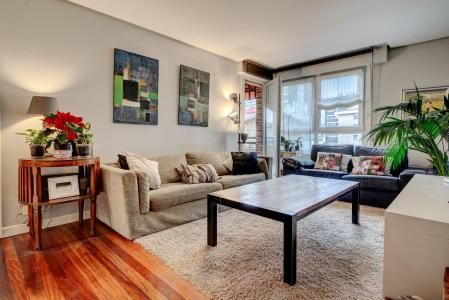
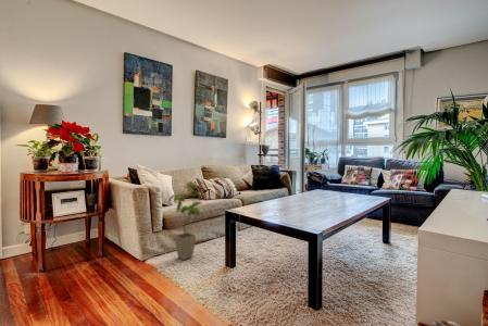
+ house plant [167,180,210,261]
